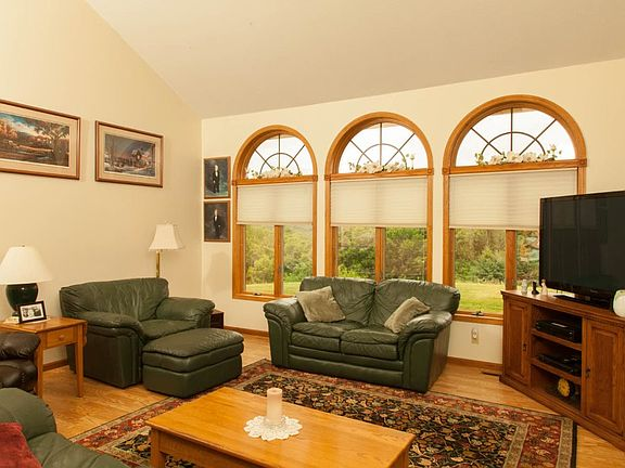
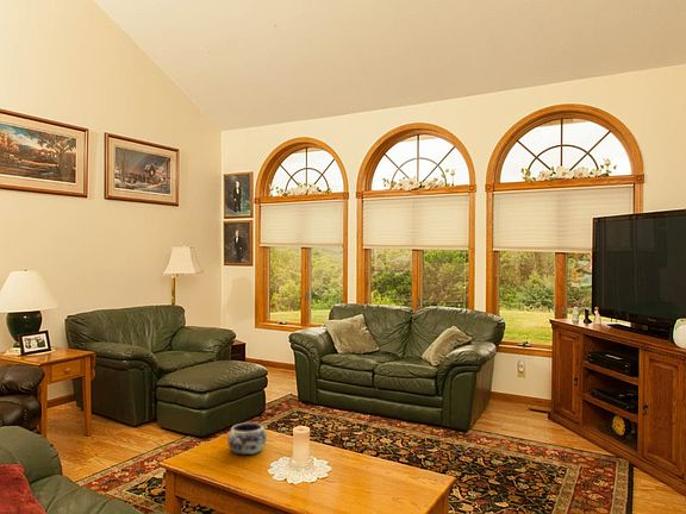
+ decorative bowl [226,421,268,456]
